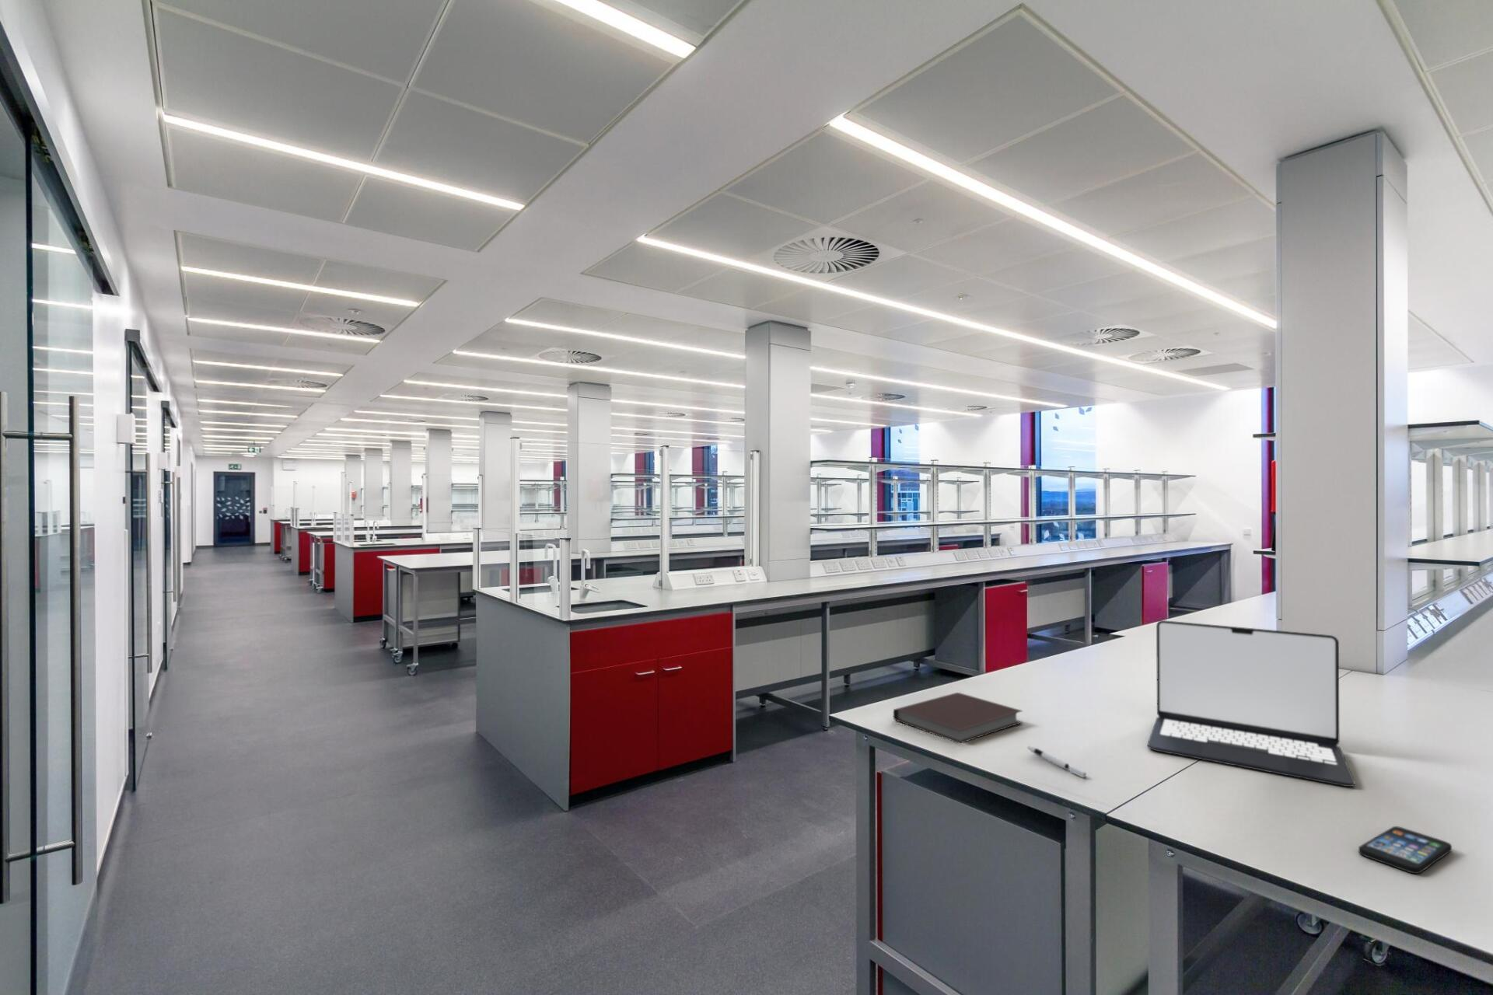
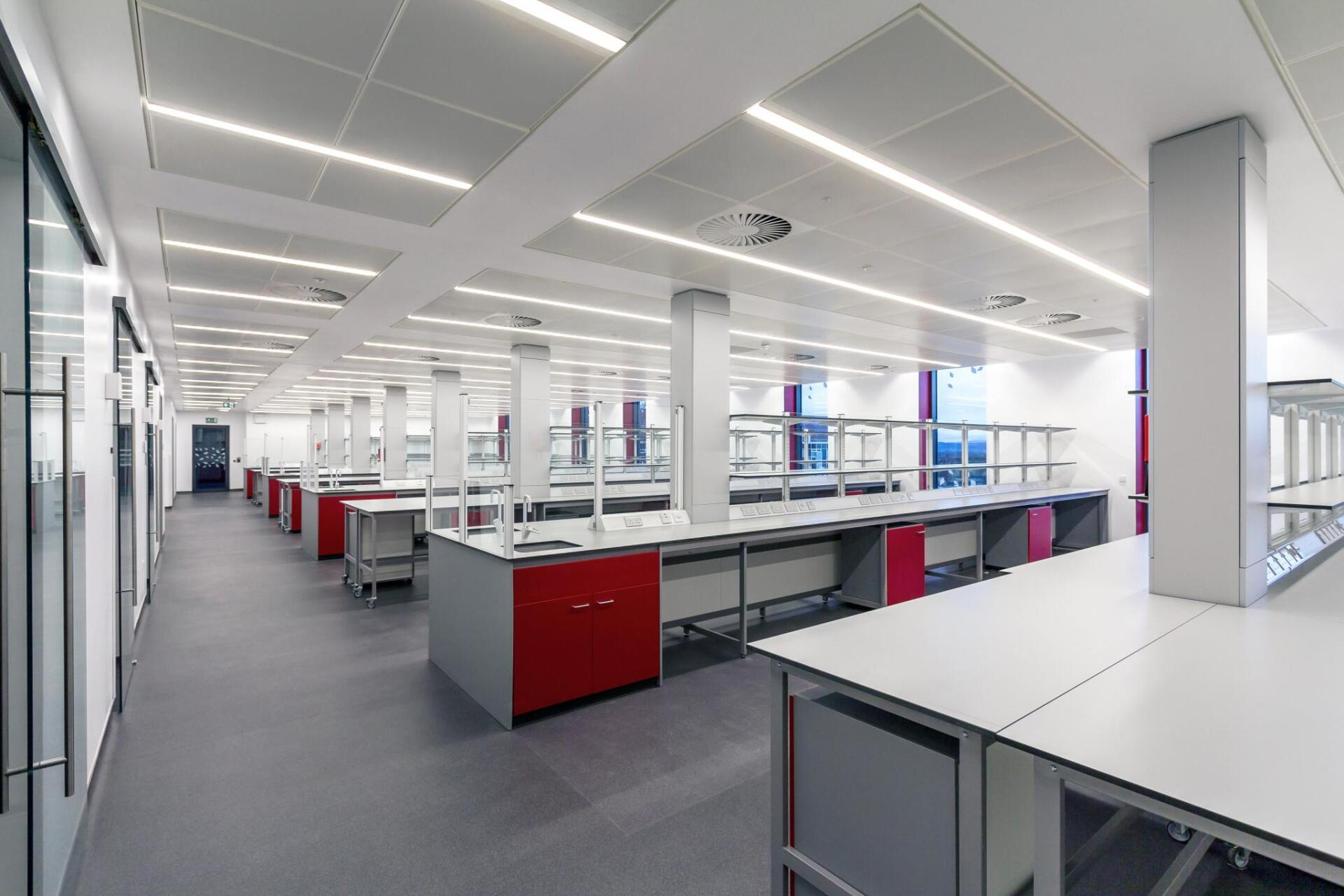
- laptop [1148,620,1355,787]
- pen [1026,745,1088,778]
- notebook [893,692,1023,745]
- smartphone [1357,825,1453,874]
